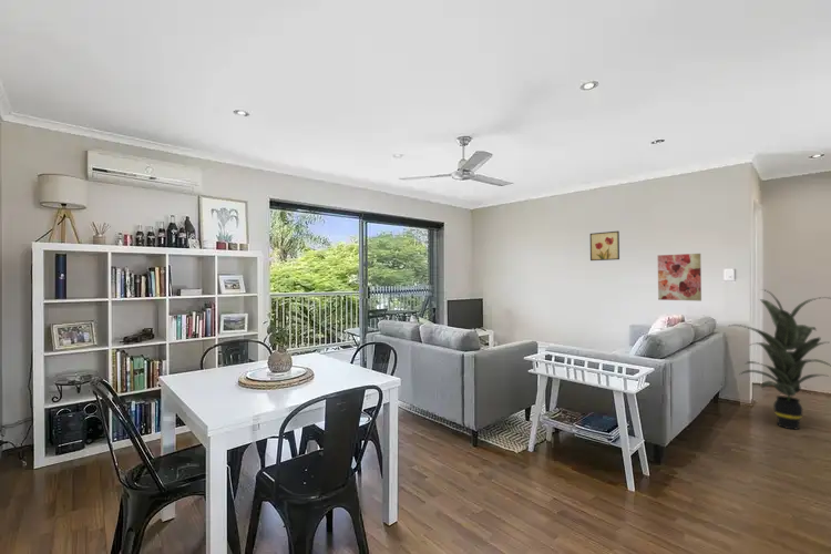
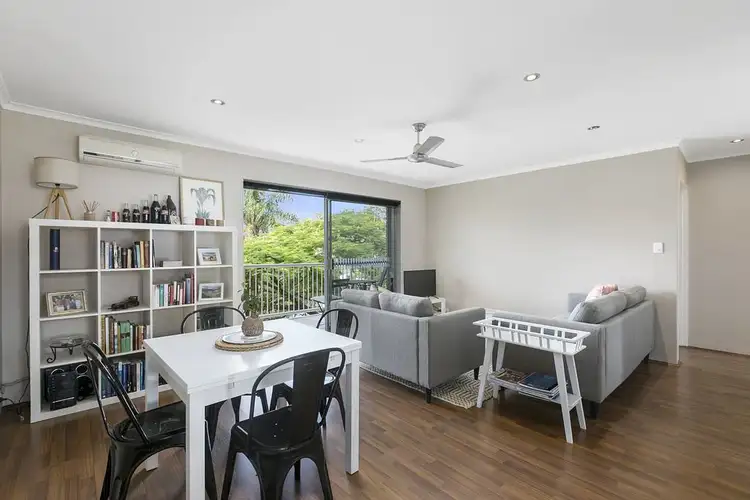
- indoor plant [729,288,831,430]
- wall art [657,253,702,301]
- wall art [589,230,620,261]
